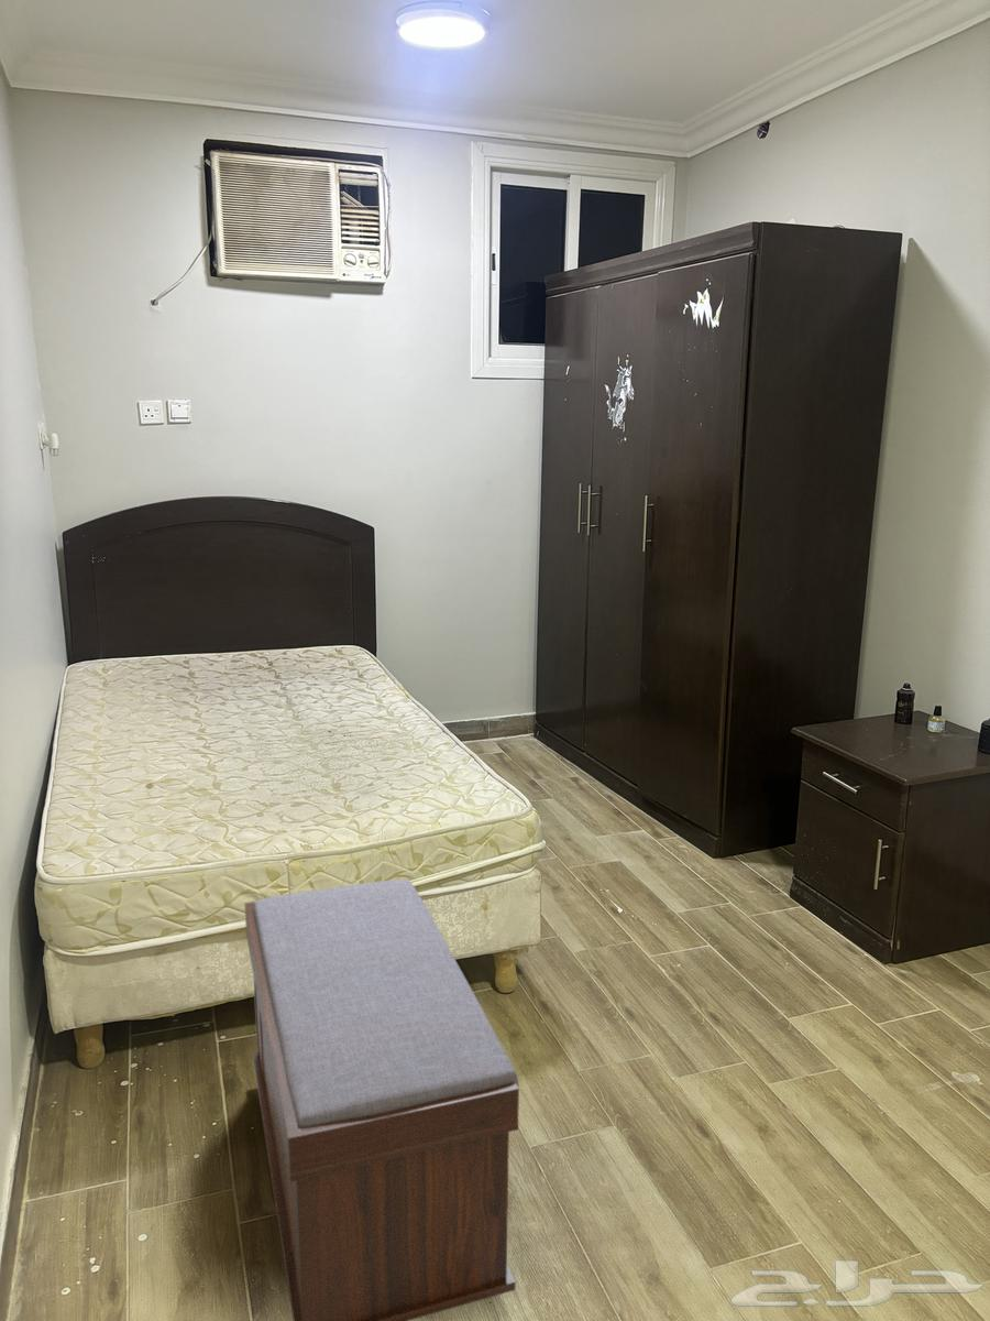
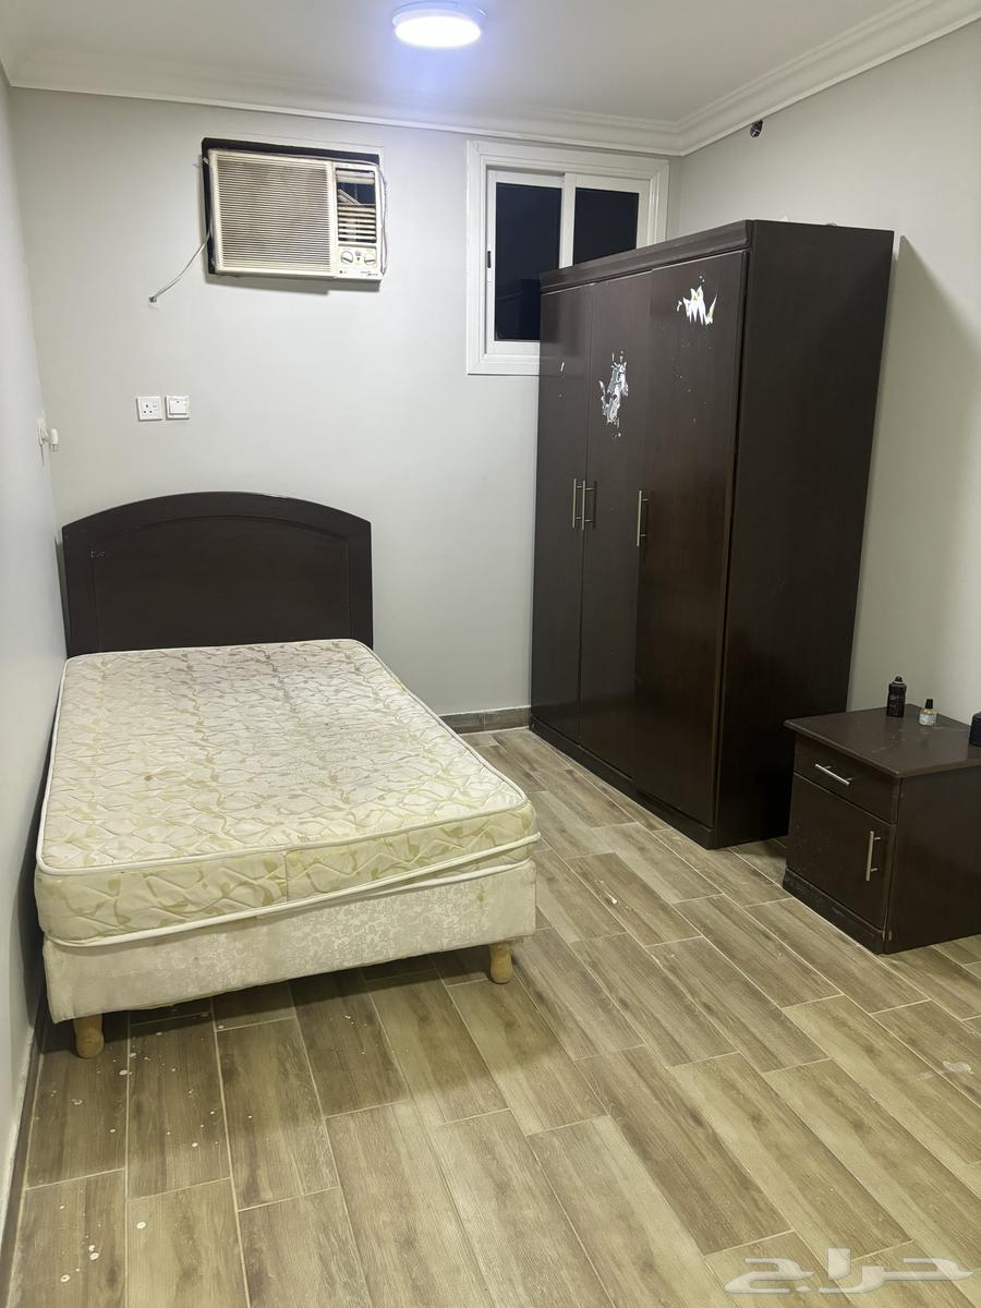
- bench [243,878,520,1321]
